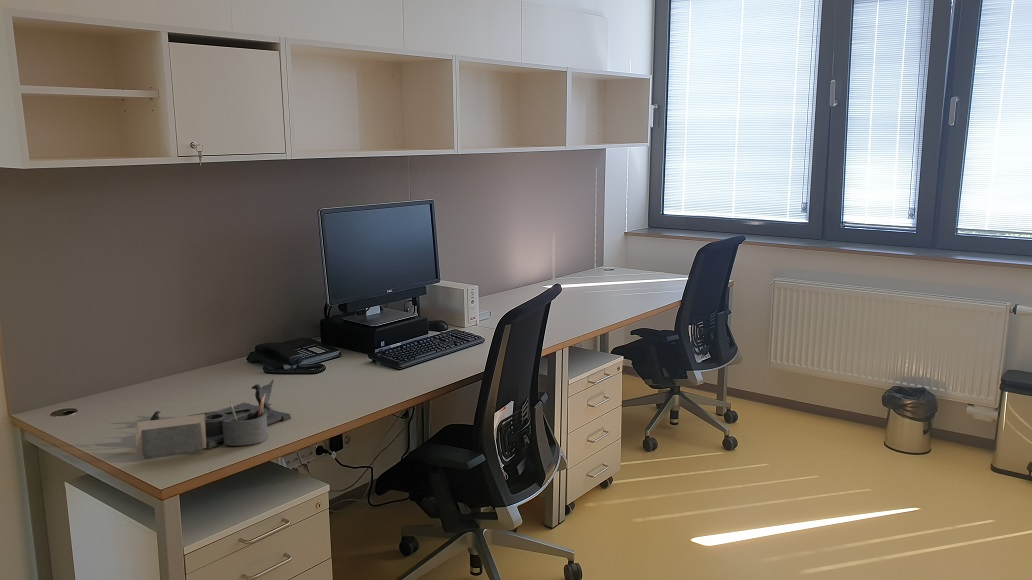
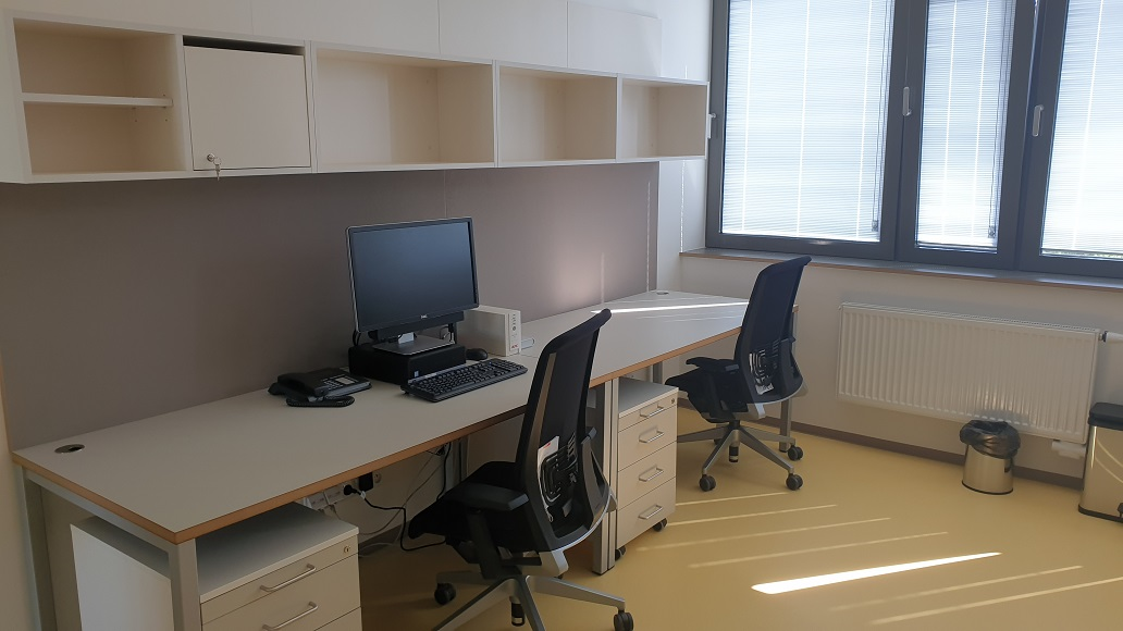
- desk organizer [134,378,292,461]
